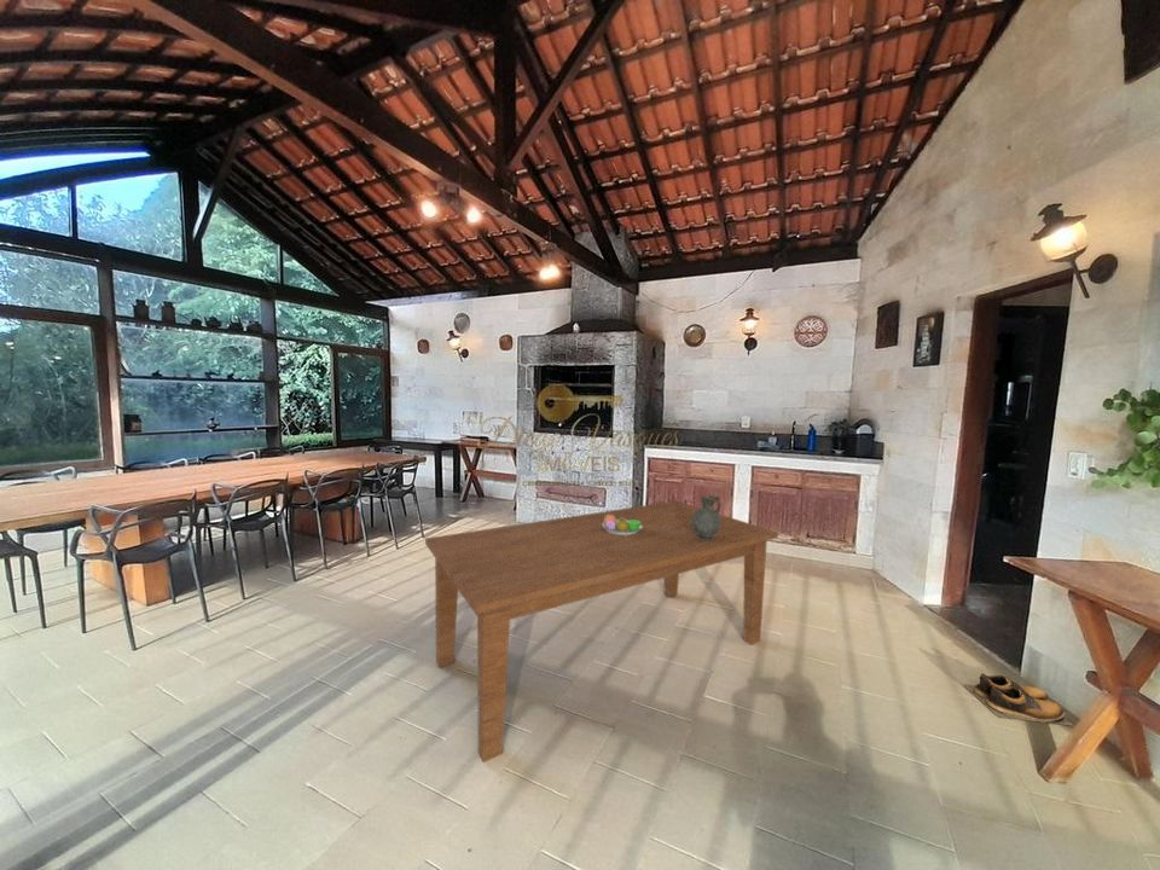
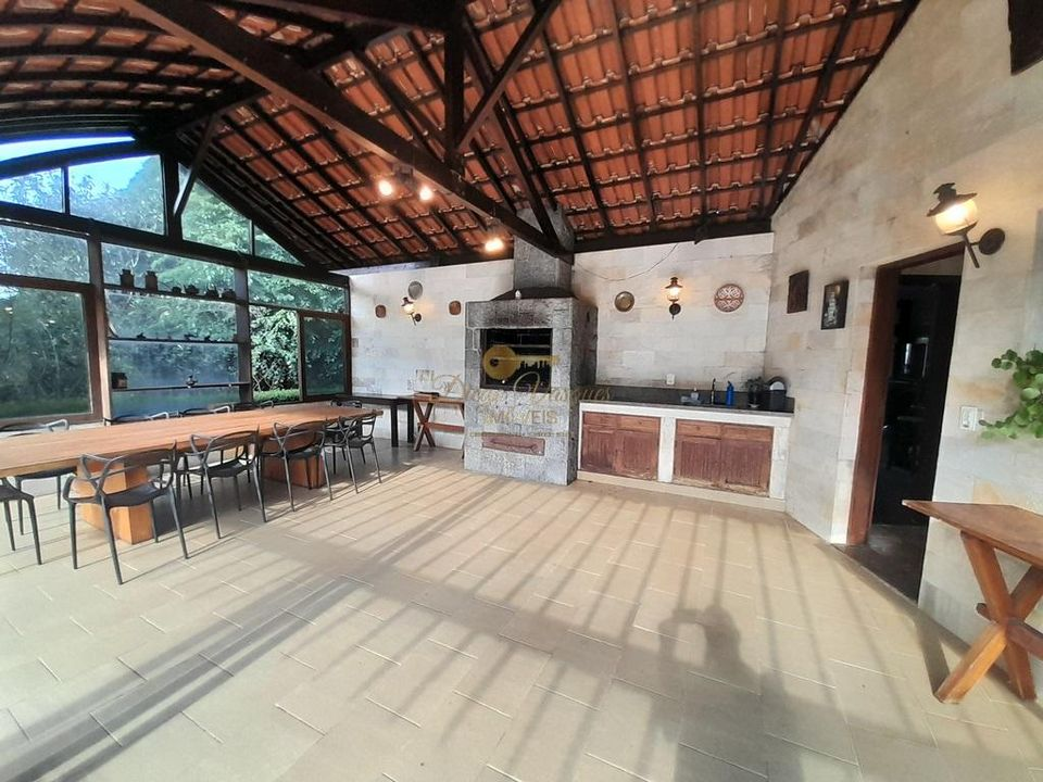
- pitcher [692,492,723,540]
- shoes [962,673,1073,726]
- dining table [424,500,779,764]
- fruit bowl [603,515,643,535]
